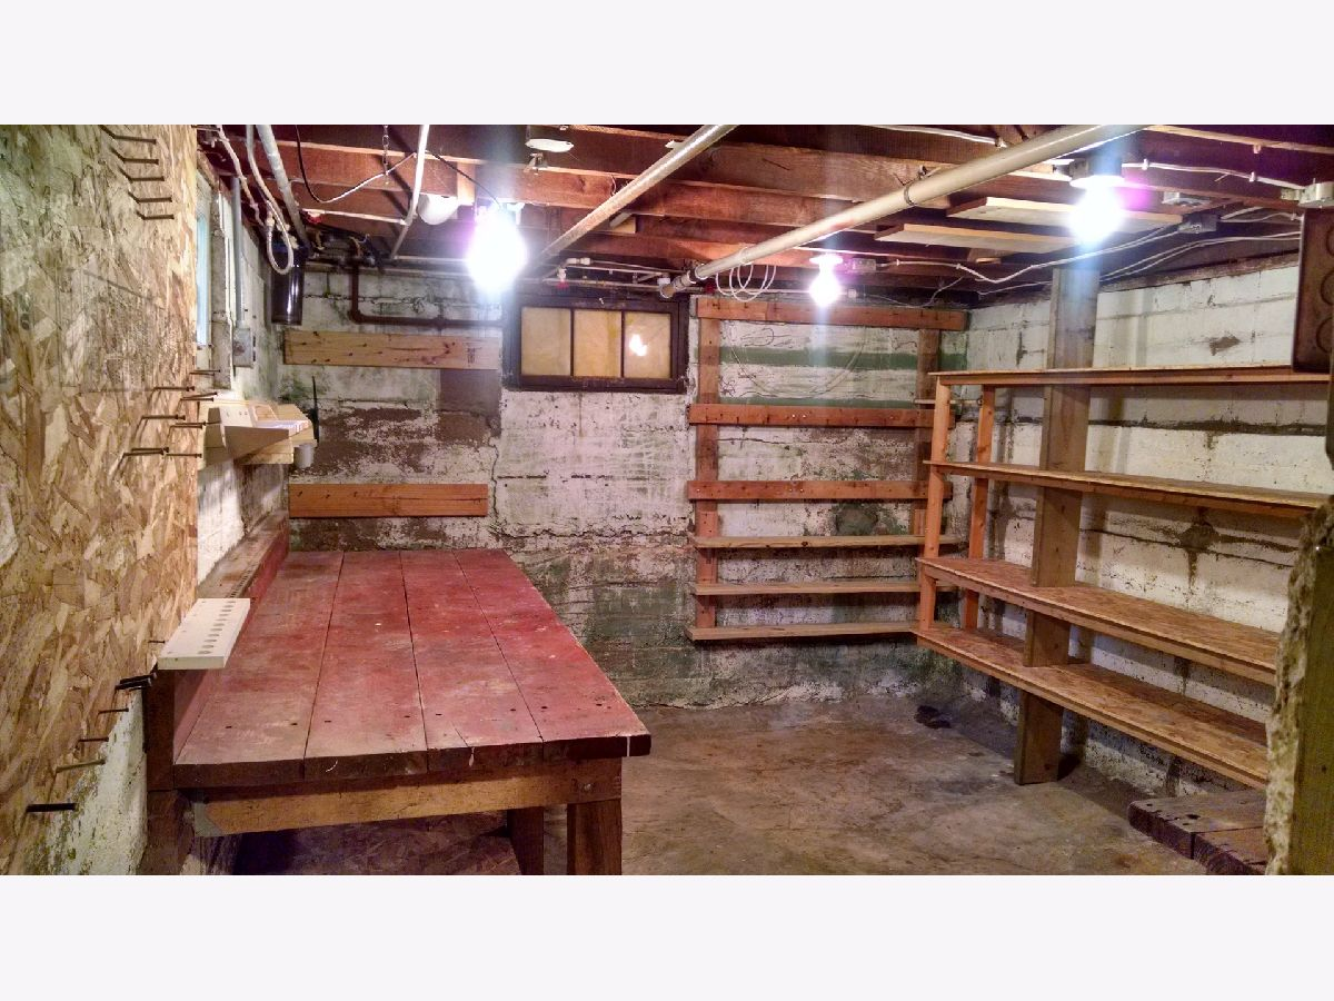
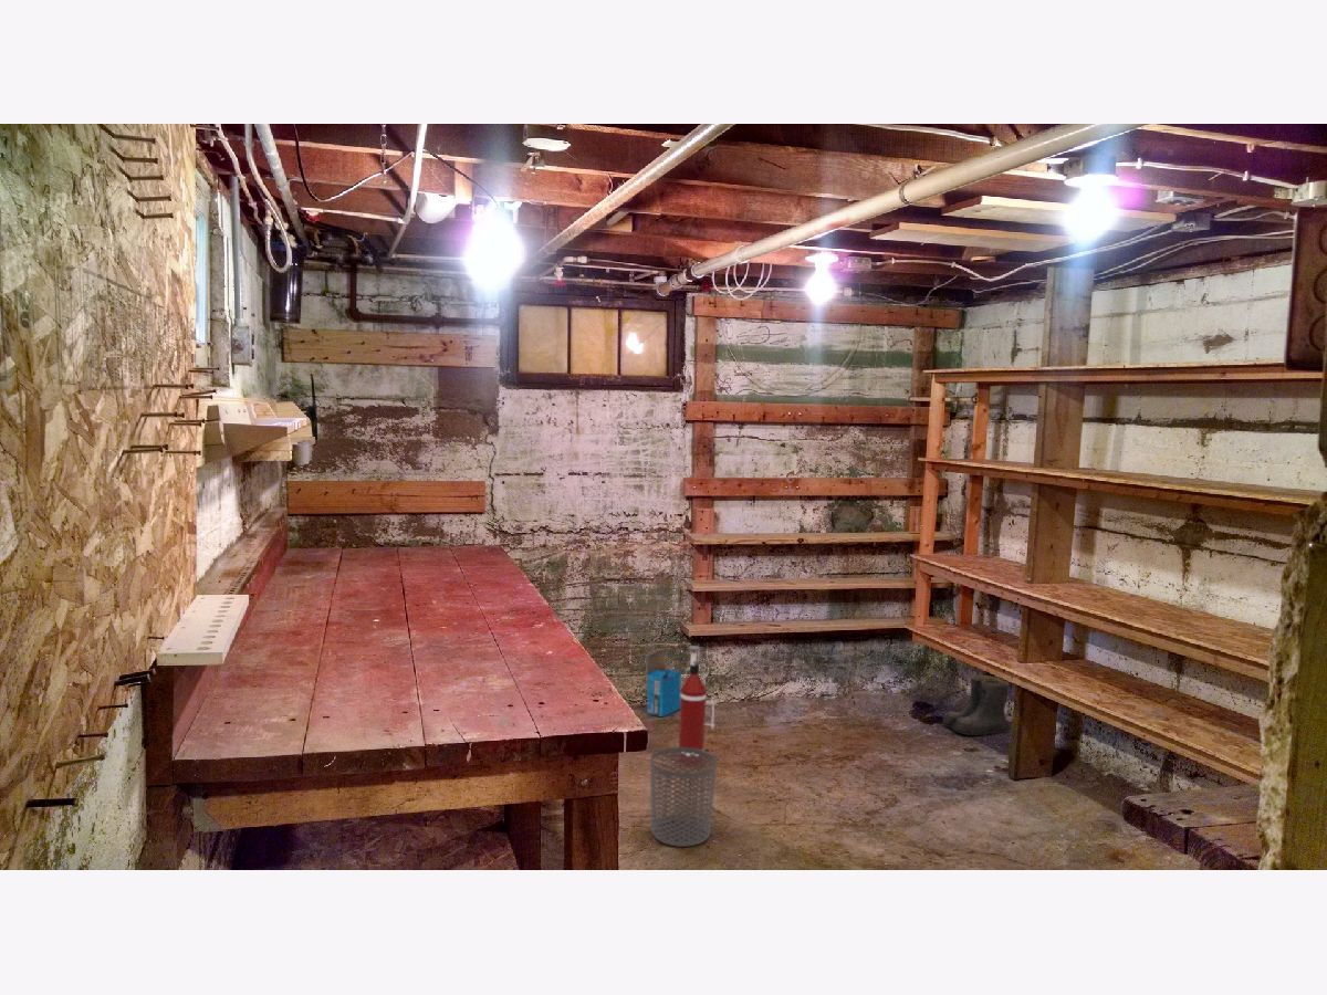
+ cardboard box [644,647,682,718]
+ fire extinguisher [677,645,718,767]
+ boots [941,674,1010,736]
+ waste bin [649,746,718,848]
